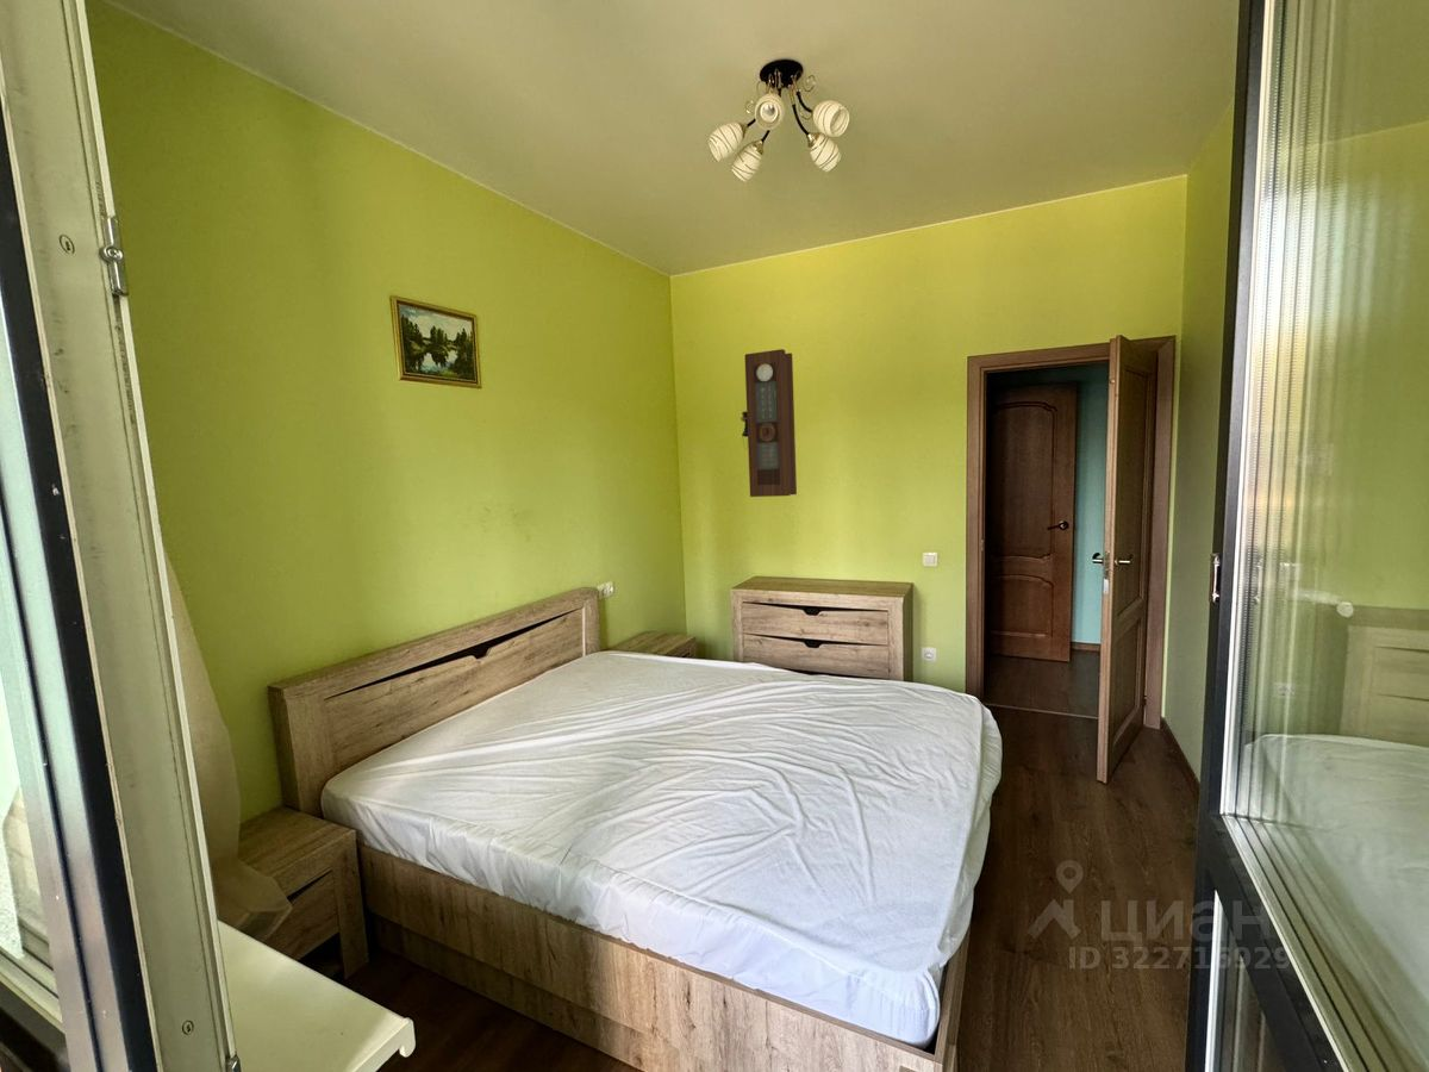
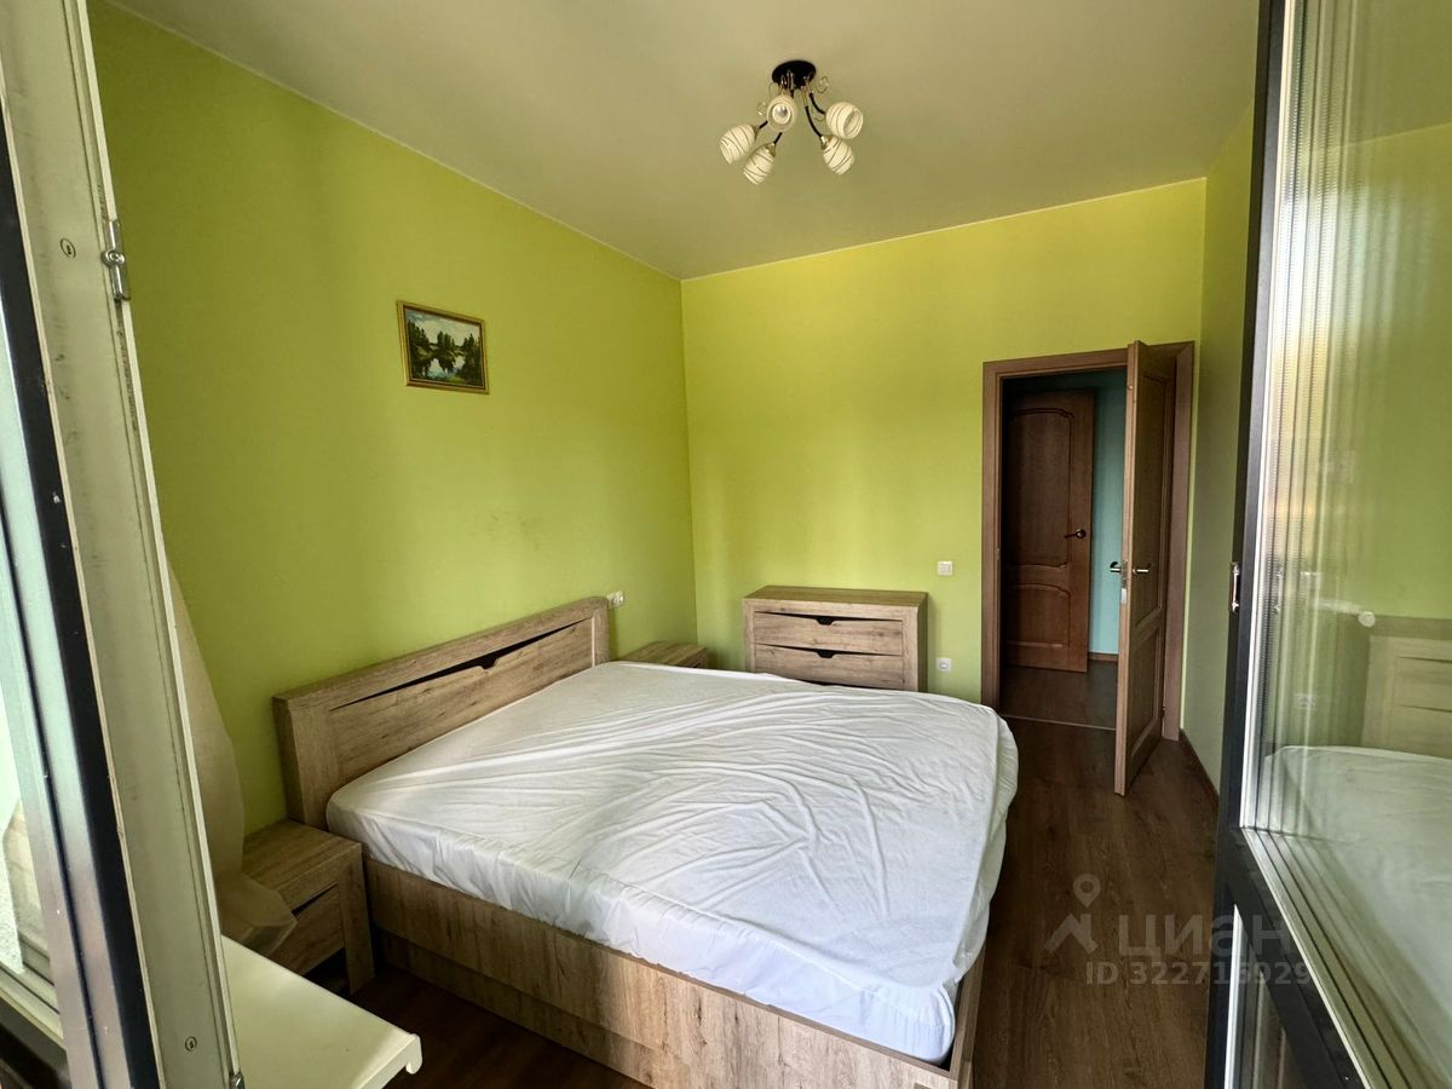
- pendulum clock [740,348,798,498]
